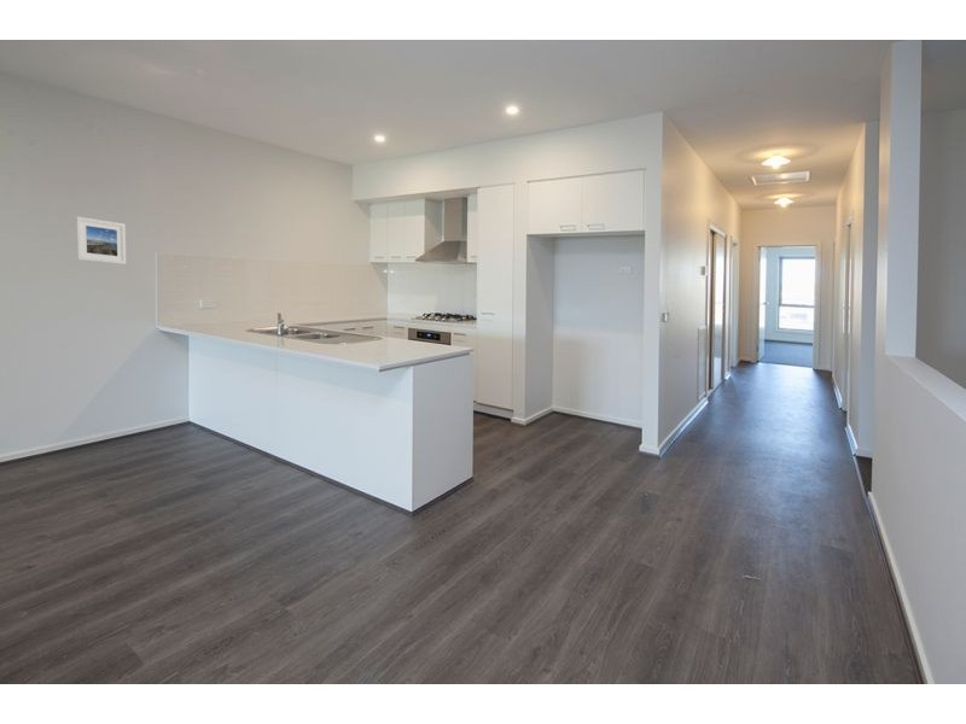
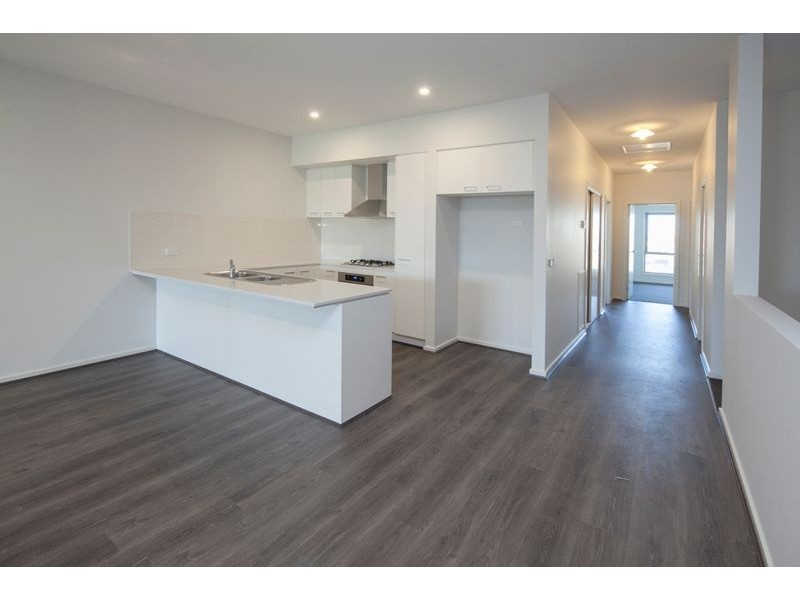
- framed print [75,216,127,265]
